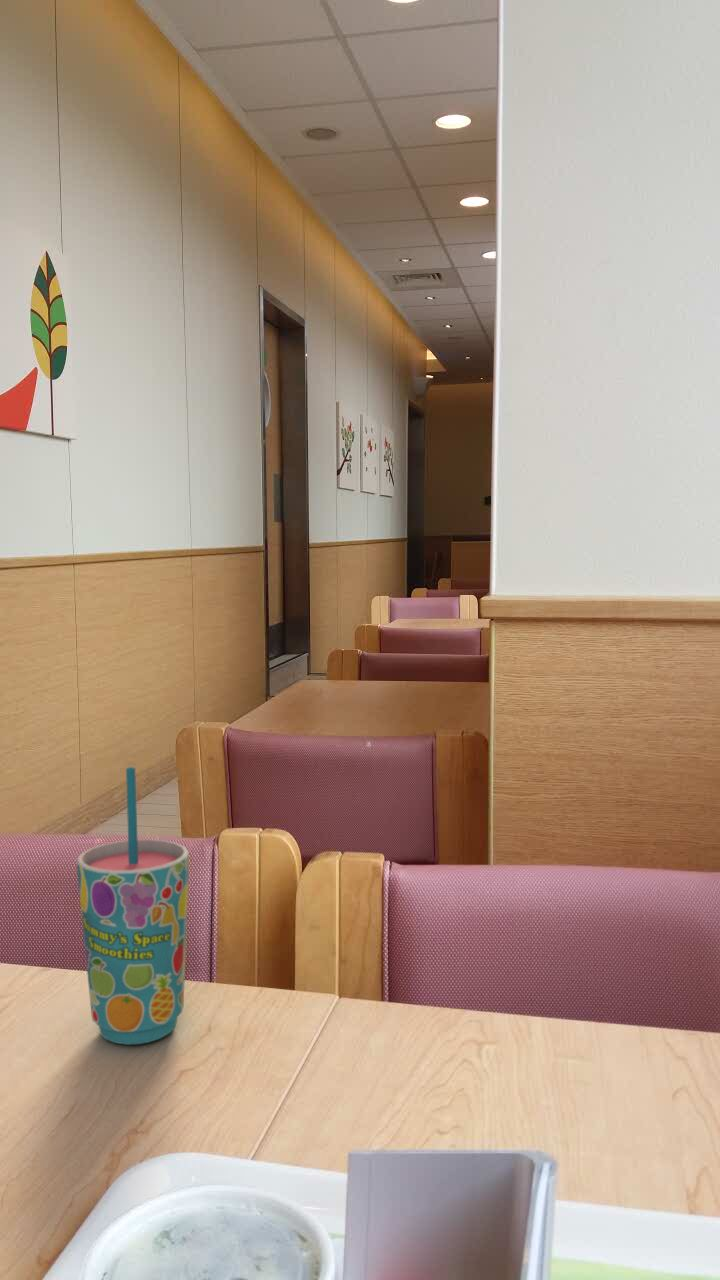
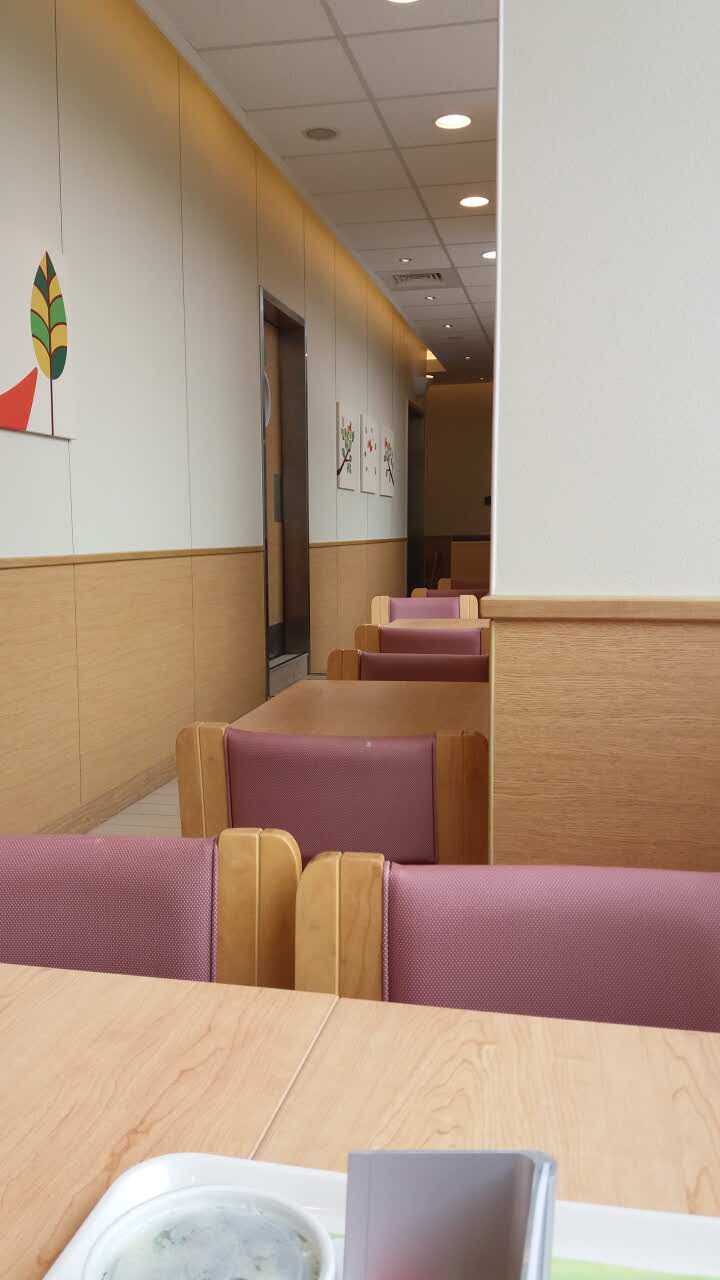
- cup [76,766,190,1046]
